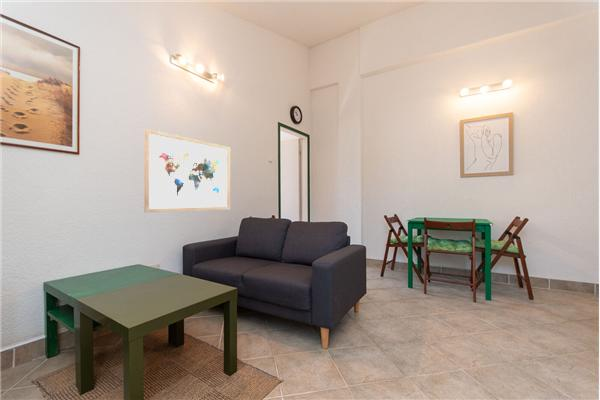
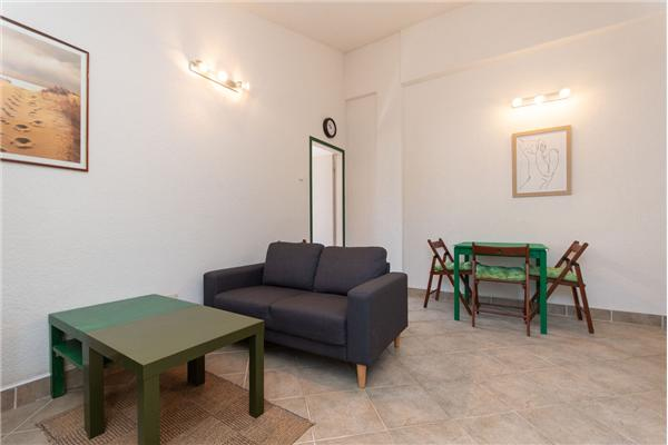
- wall art [144,128,231,213]
